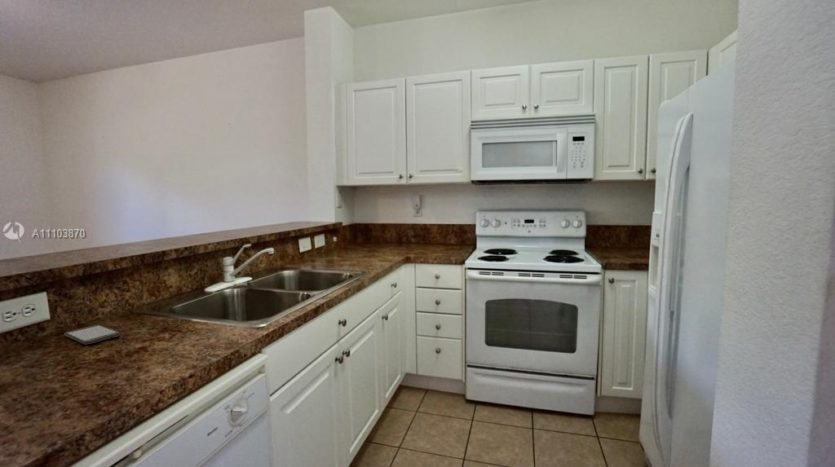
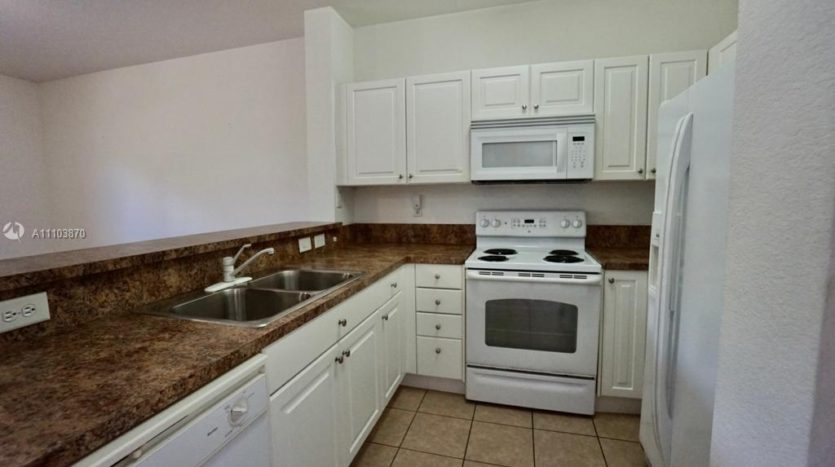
- smartphone [64,324,121,345]
